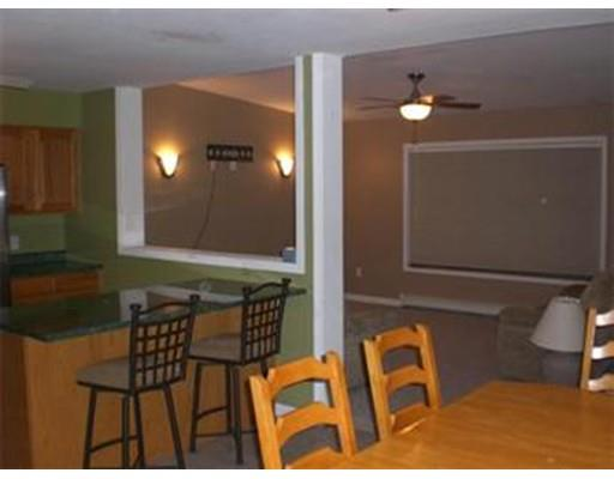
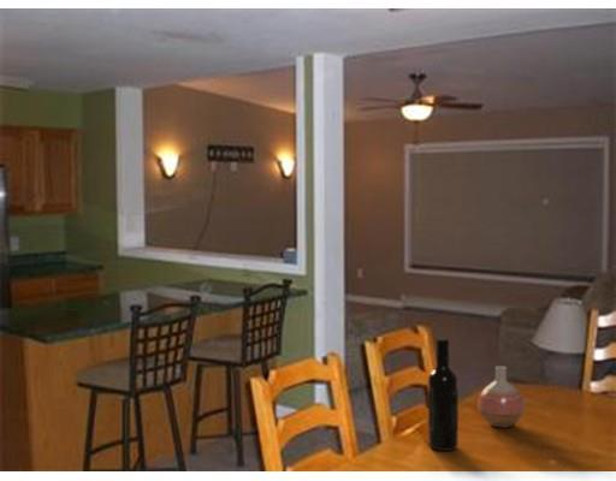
+ vase [476,364,526,428]
+ wine bottle [427,337,460,452]
